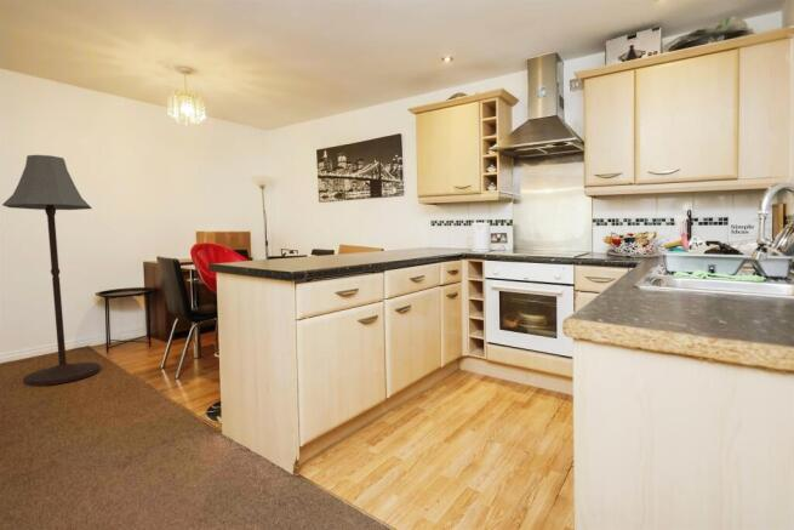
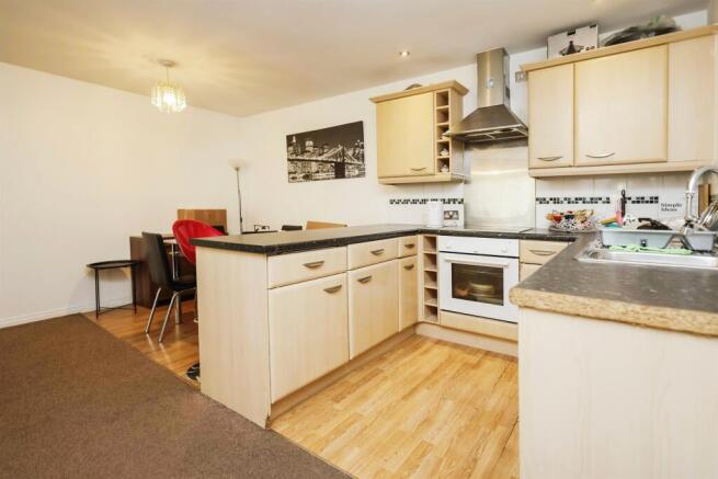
- floor lamp [1,154,101,387]
